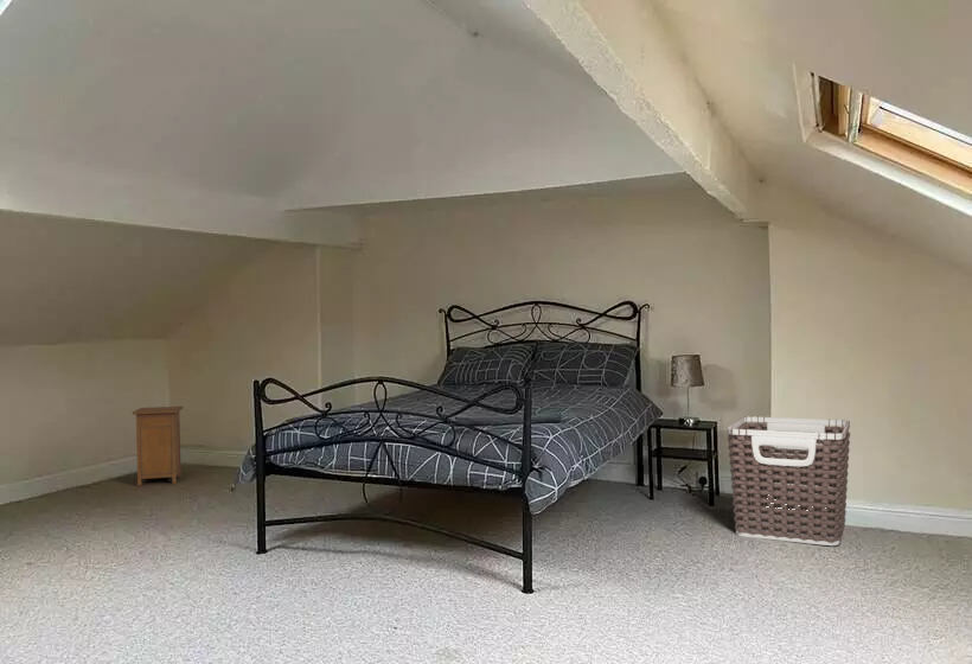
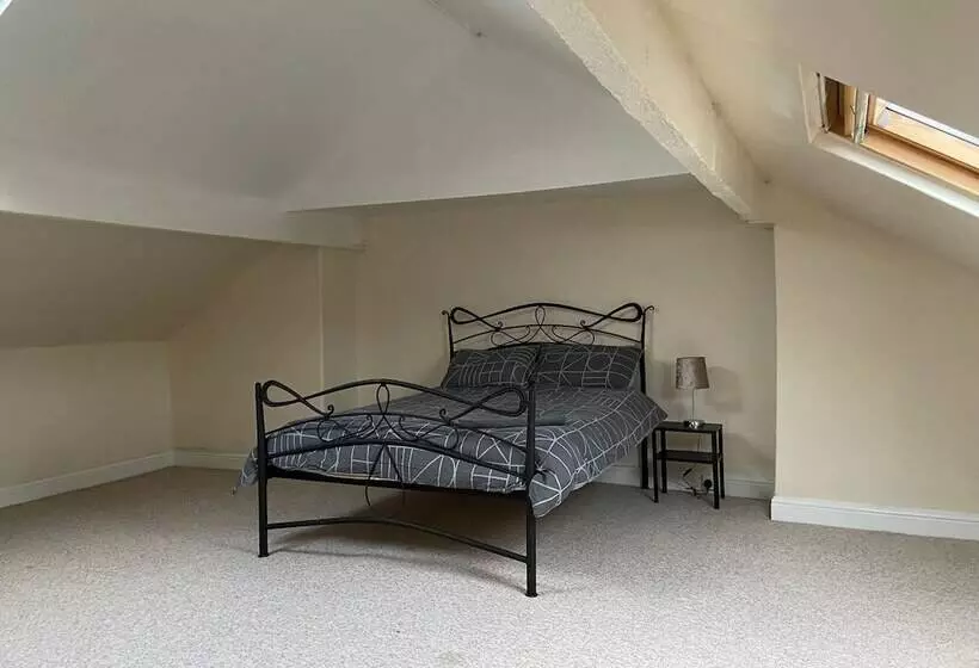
- nightstand [132,406,184,487]
- clothes hamper [727,415,851,547]
